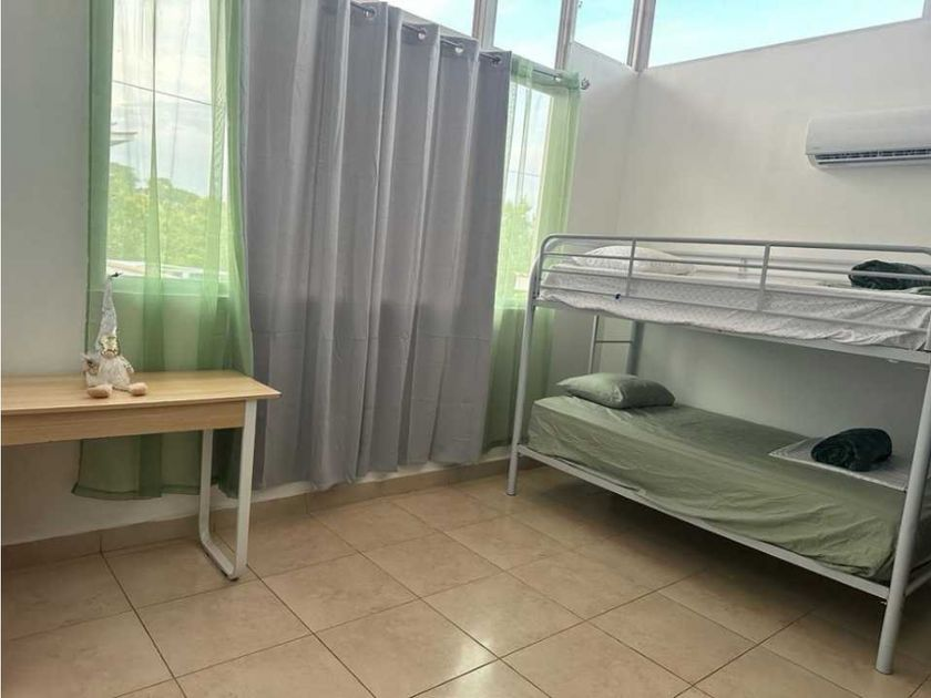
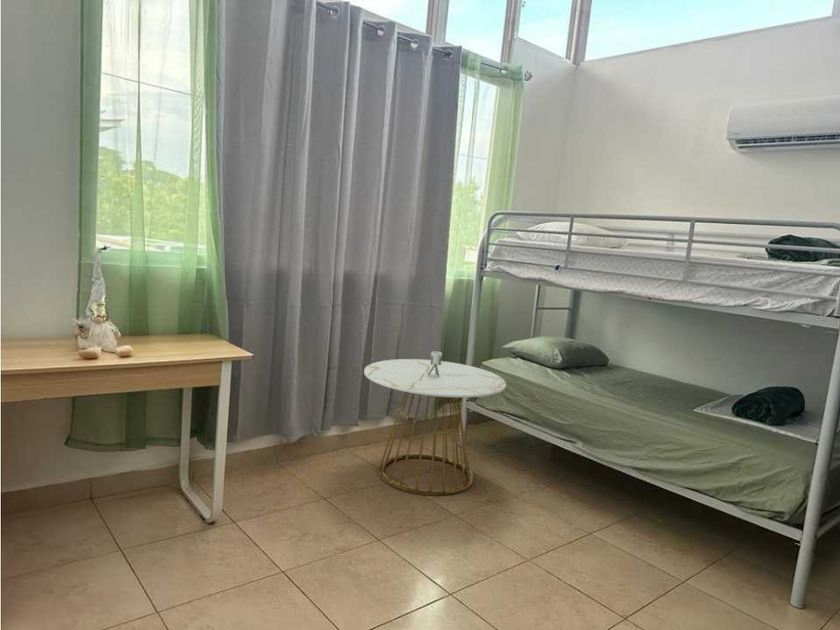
+ side table [363,350,507,497]
